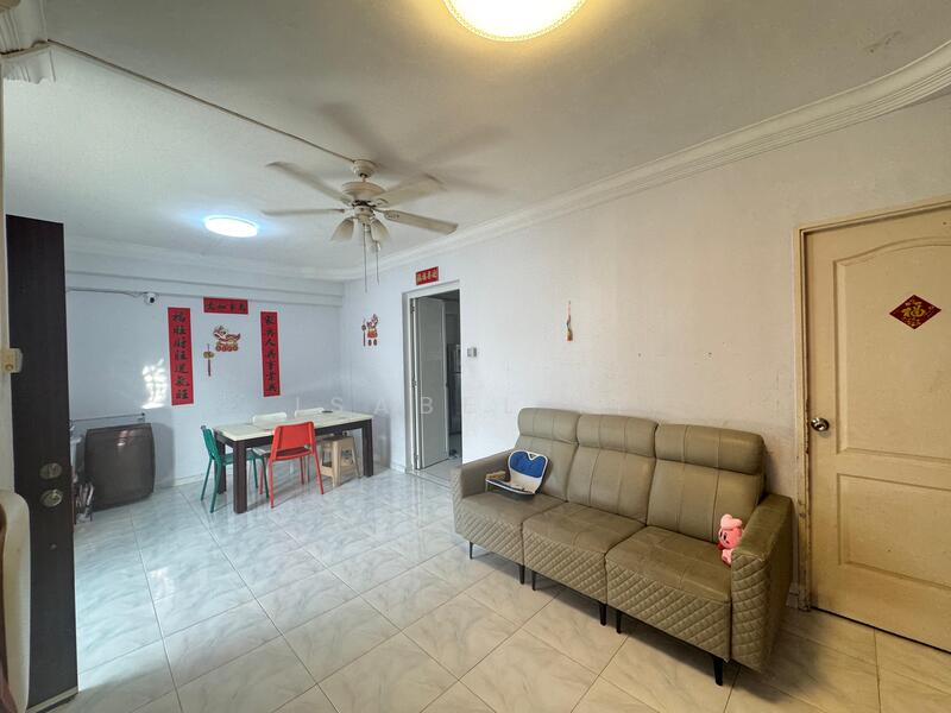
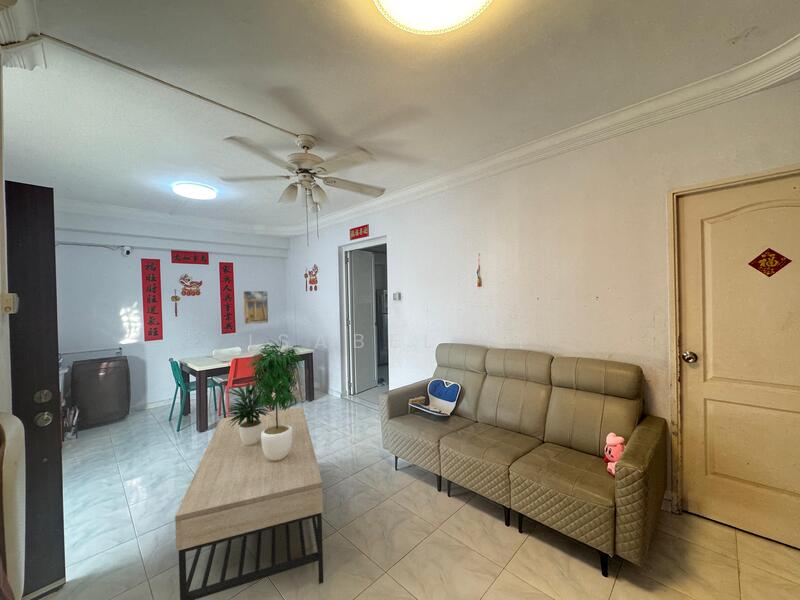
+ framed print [242,290,269,326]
+ potted plant [227,338,305,461]
+ coffee table [174,406,324,600]
